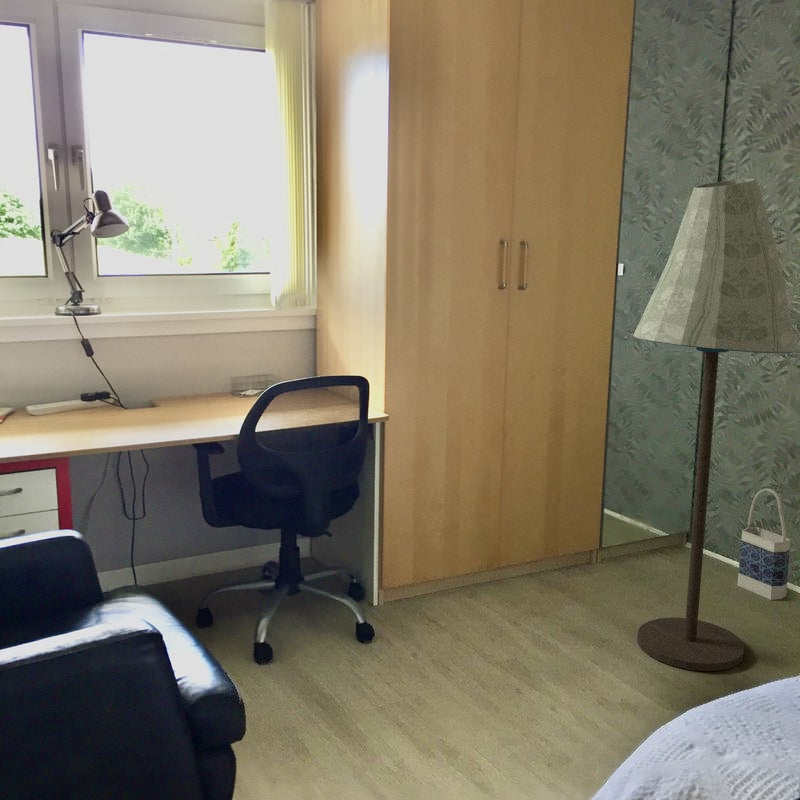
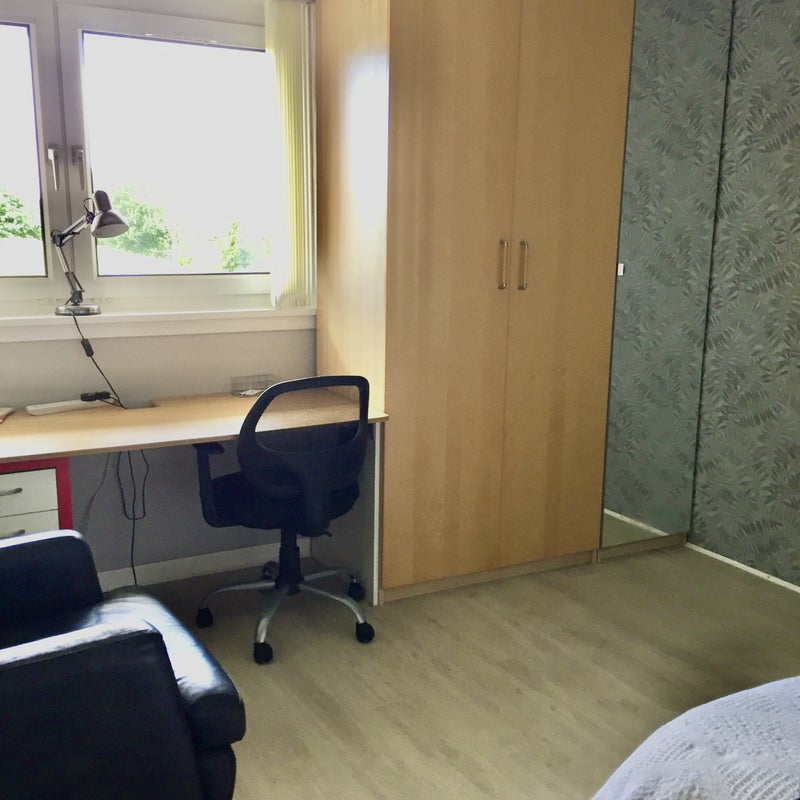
- floor lamp [632,177,798,672]
- bag [736,487,791,601]
